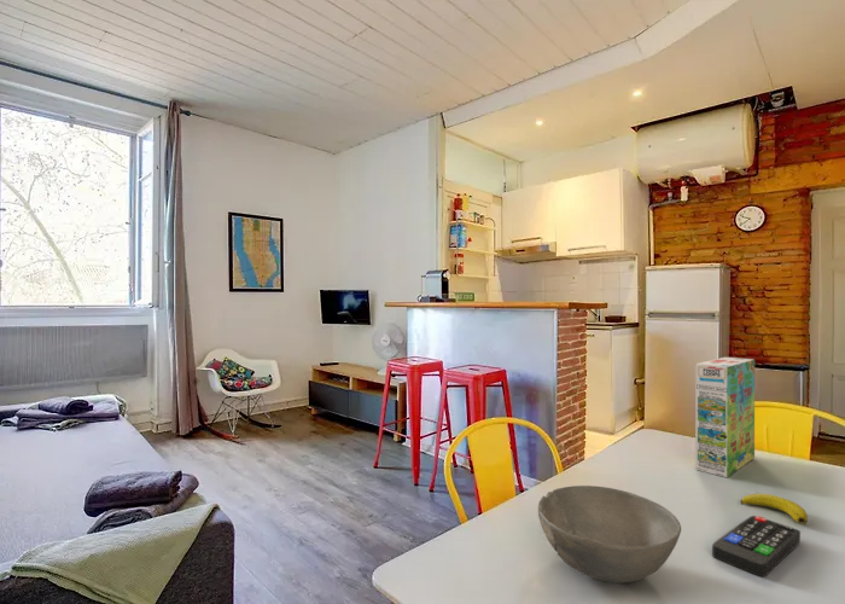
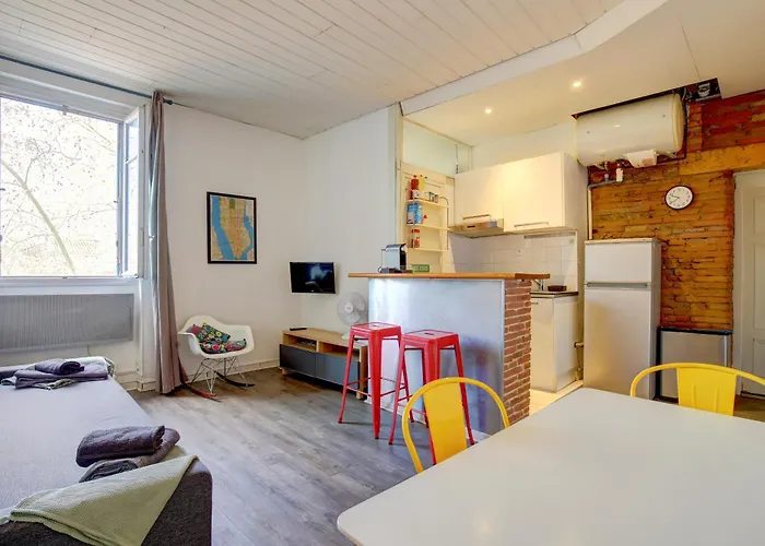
- bowl [537,484,682,585]
- remote control [711,515,802,577]
- banana [740,493,809,524]
- cereal box [694,356,756,478]
